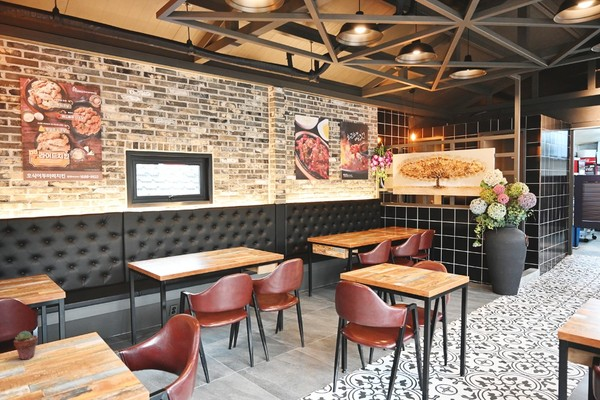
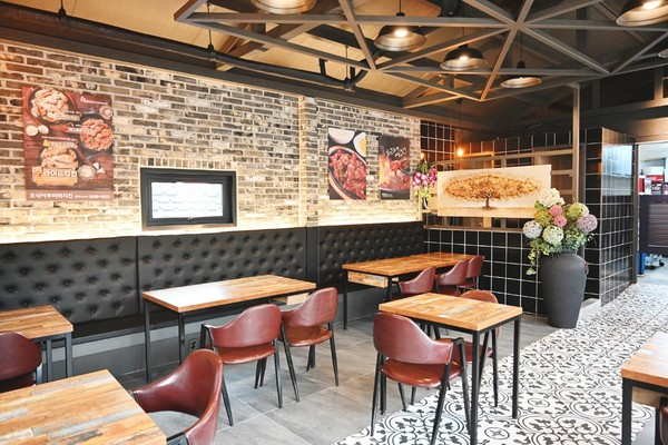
- potted succulent [13,330,39,361]
